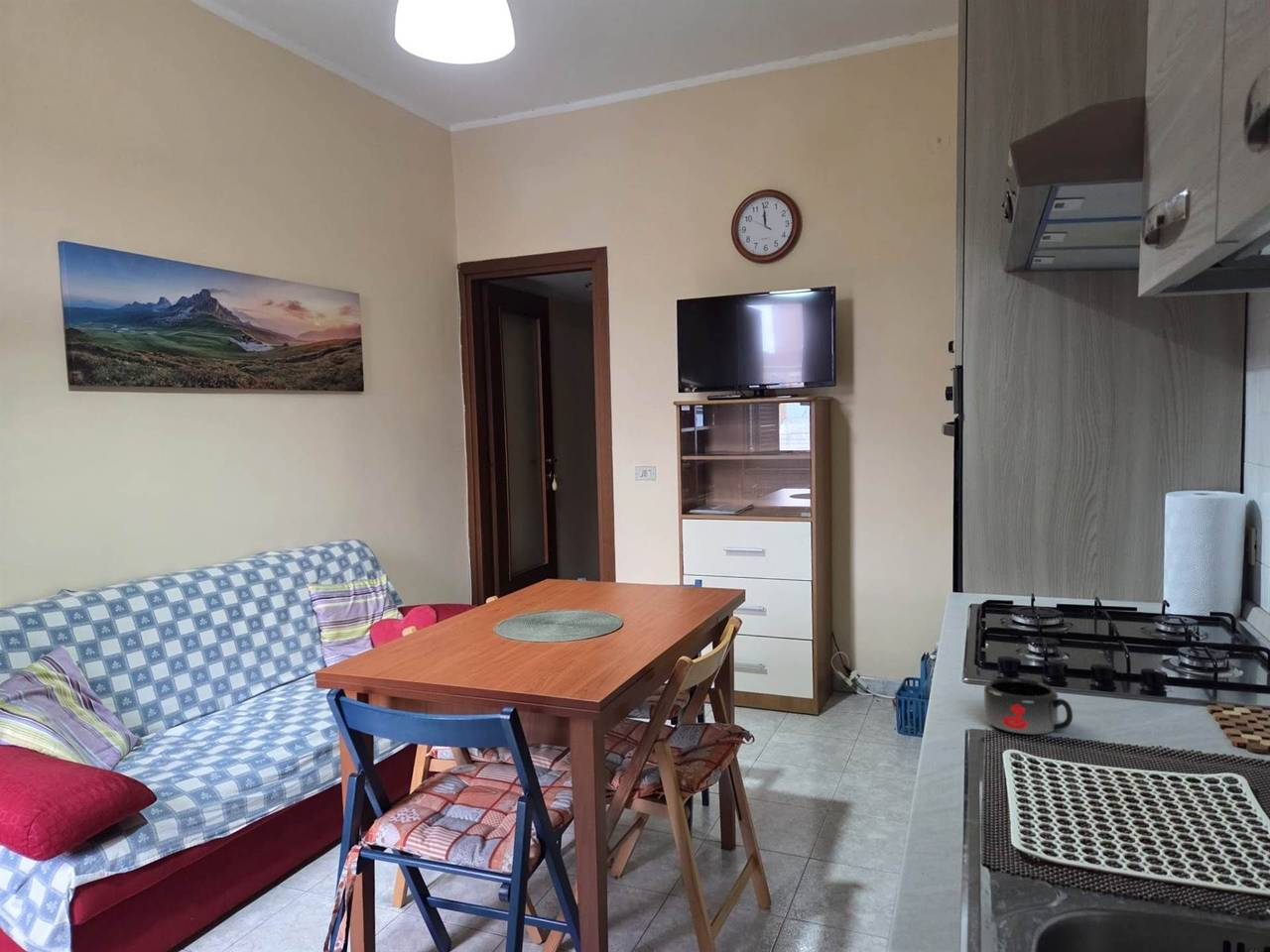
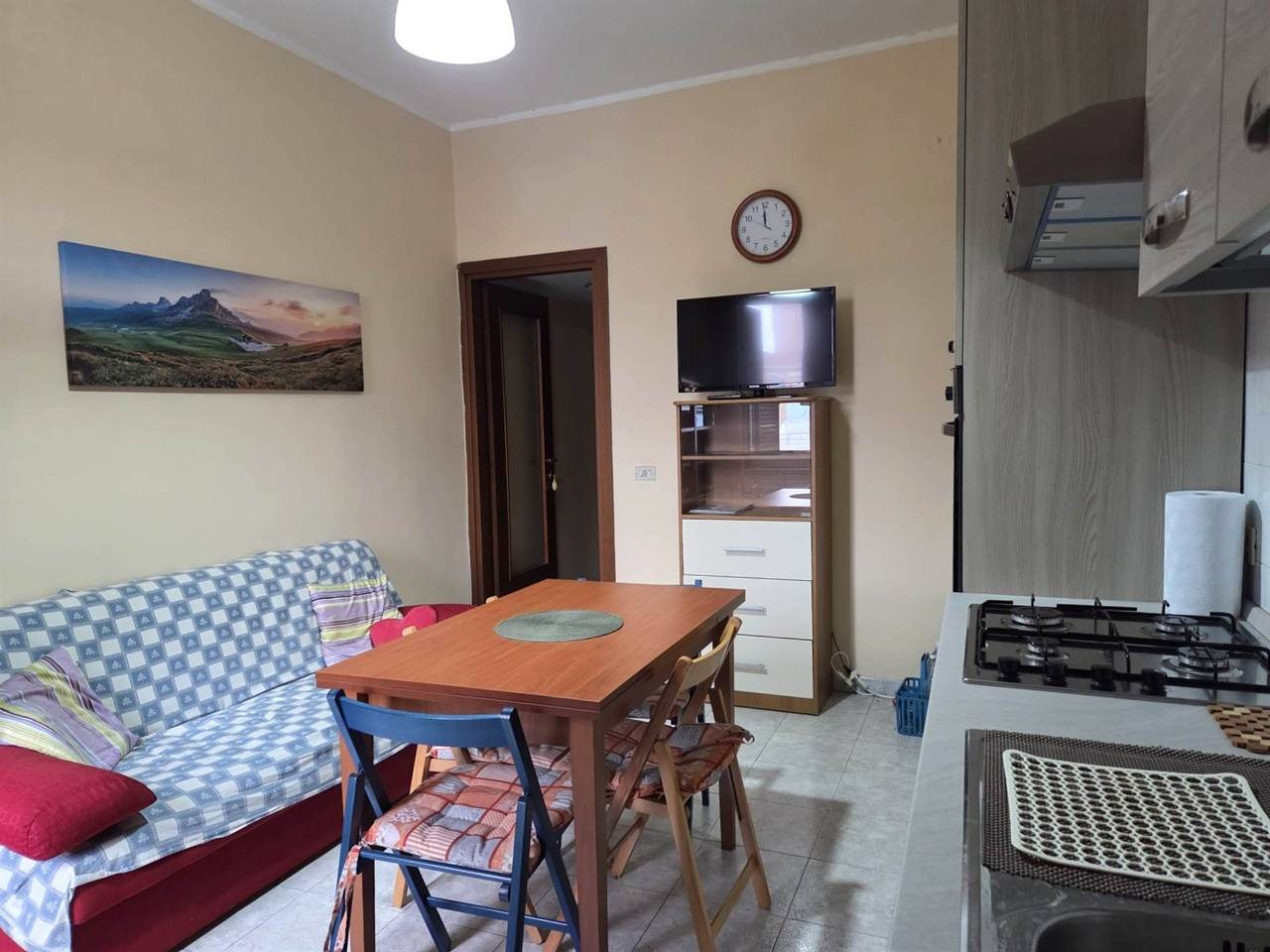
- mug [983,677,1074,736]
